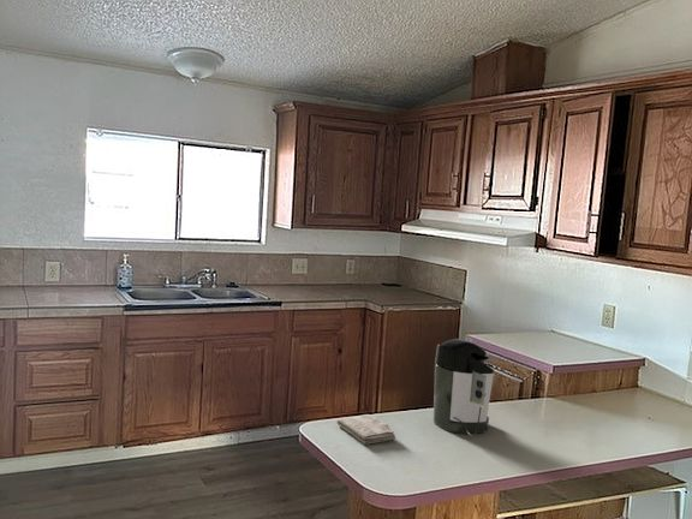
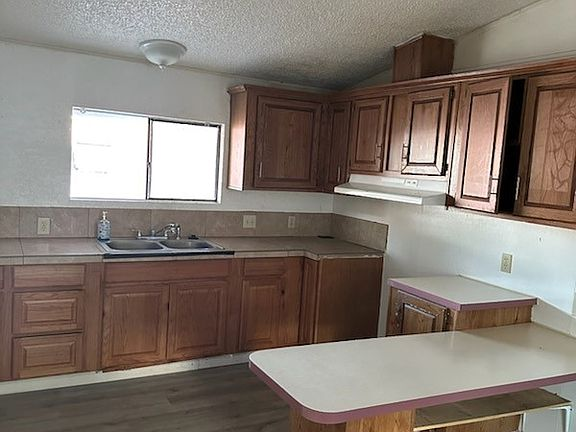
- washcloth [336,413,396,446]
- coffee maker [432,338,495,437]
